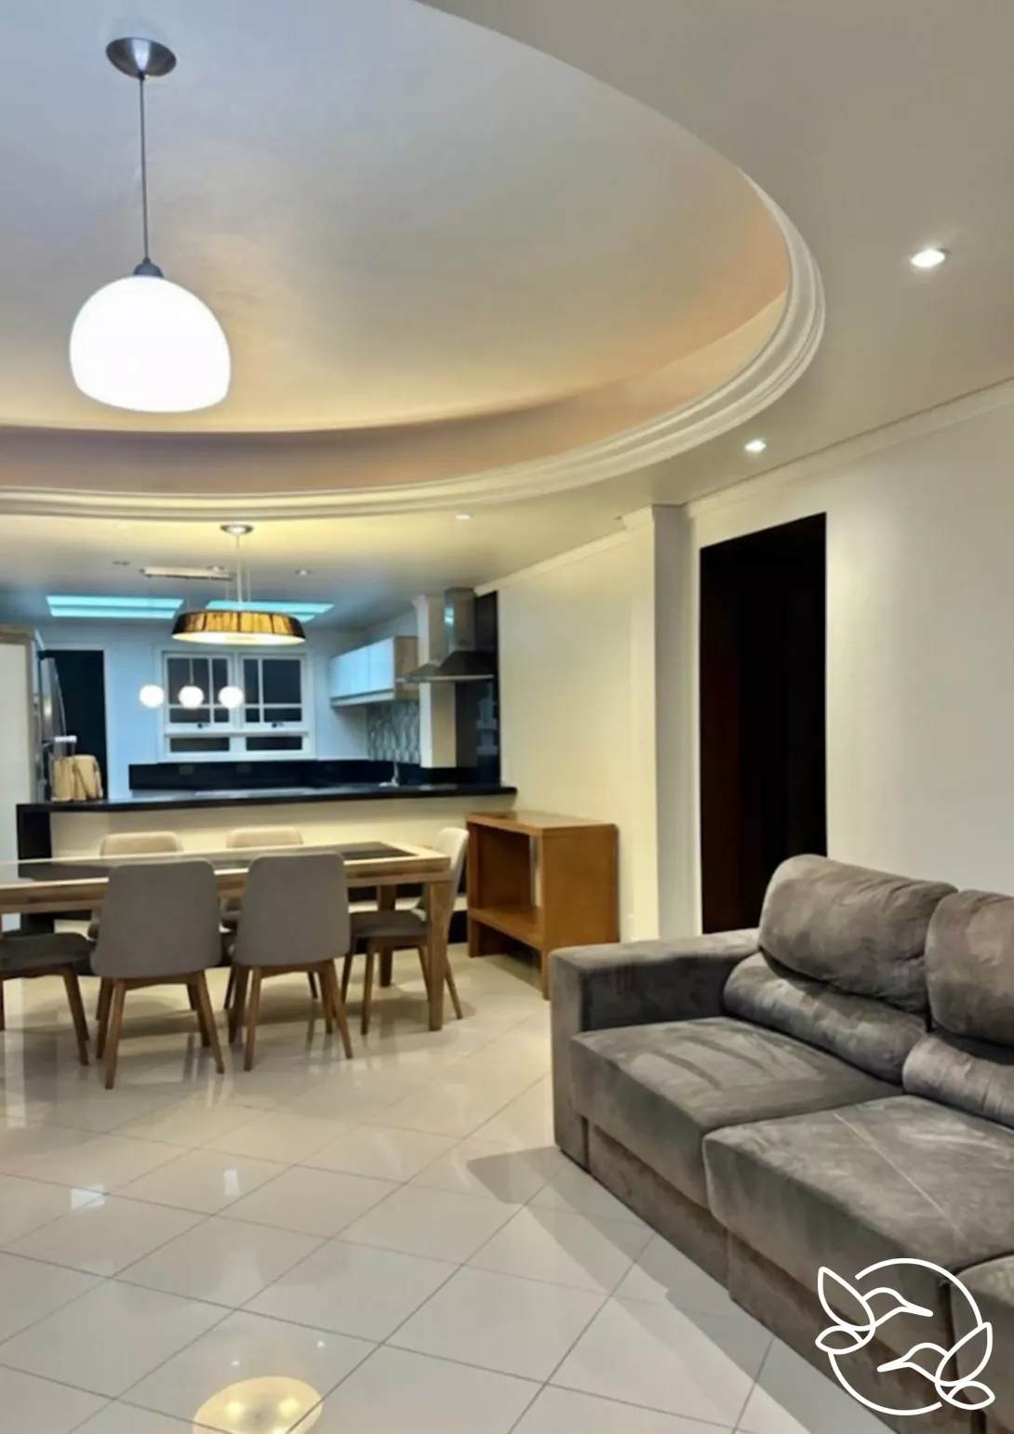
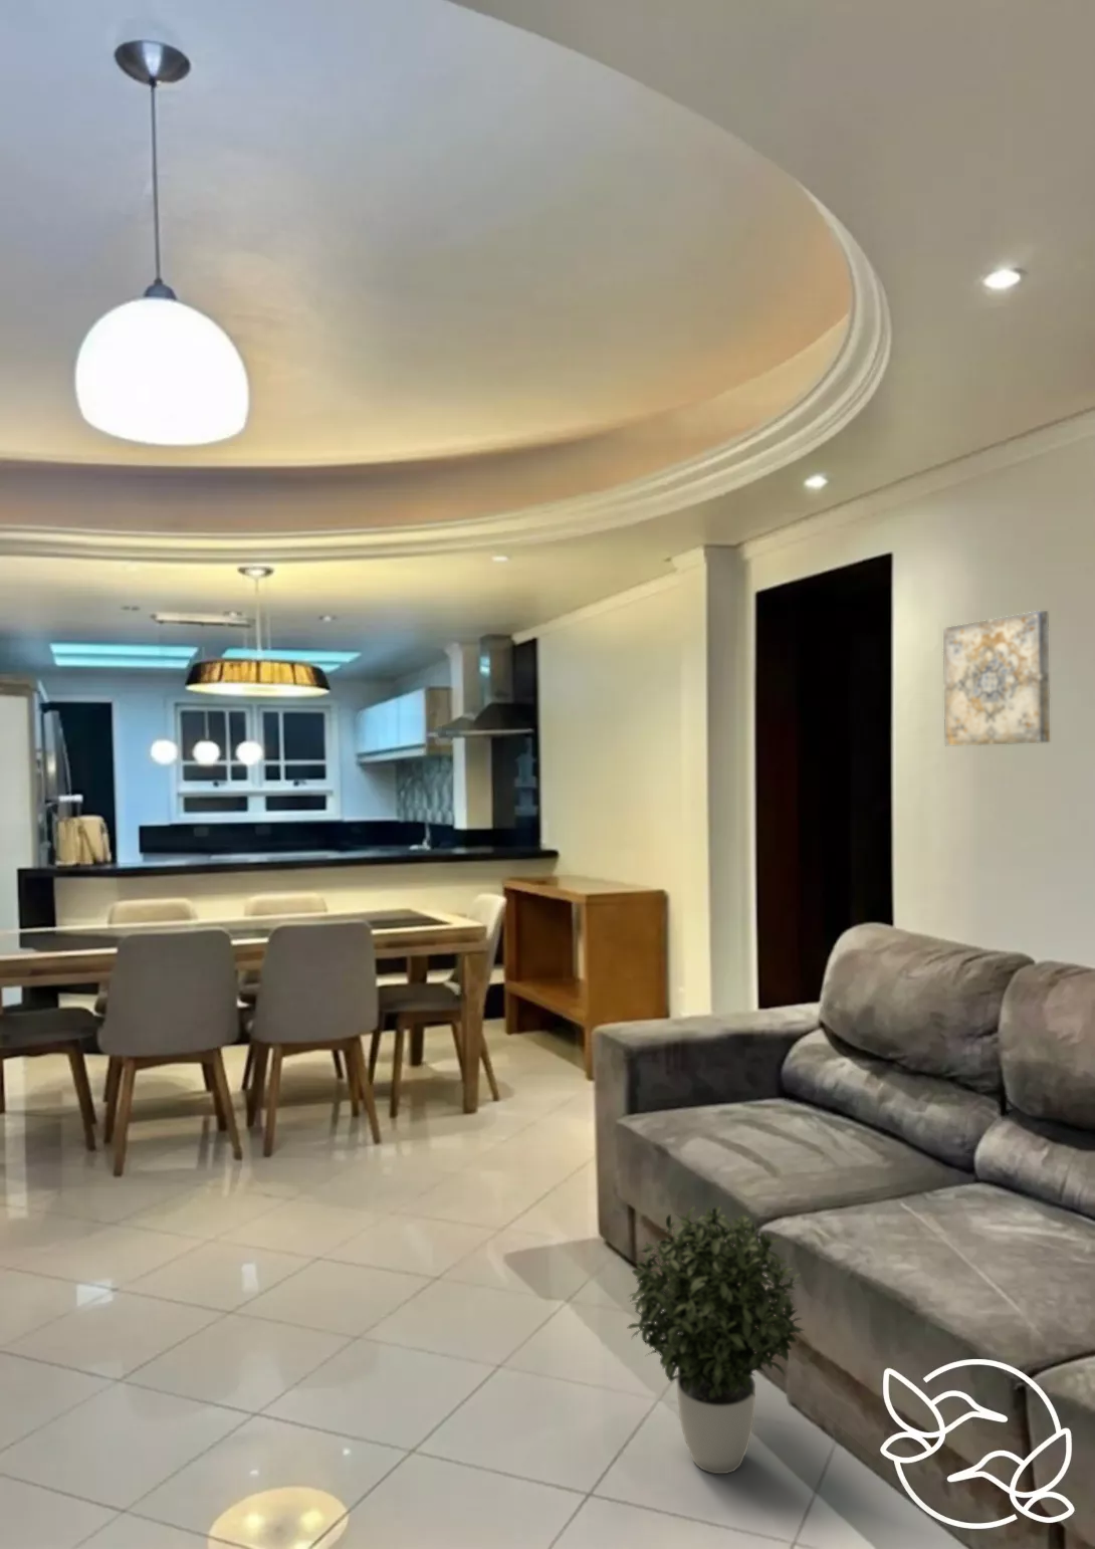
+ wall art [942,609,1051,747]
+ potted plant [627,1205,806,1474]
